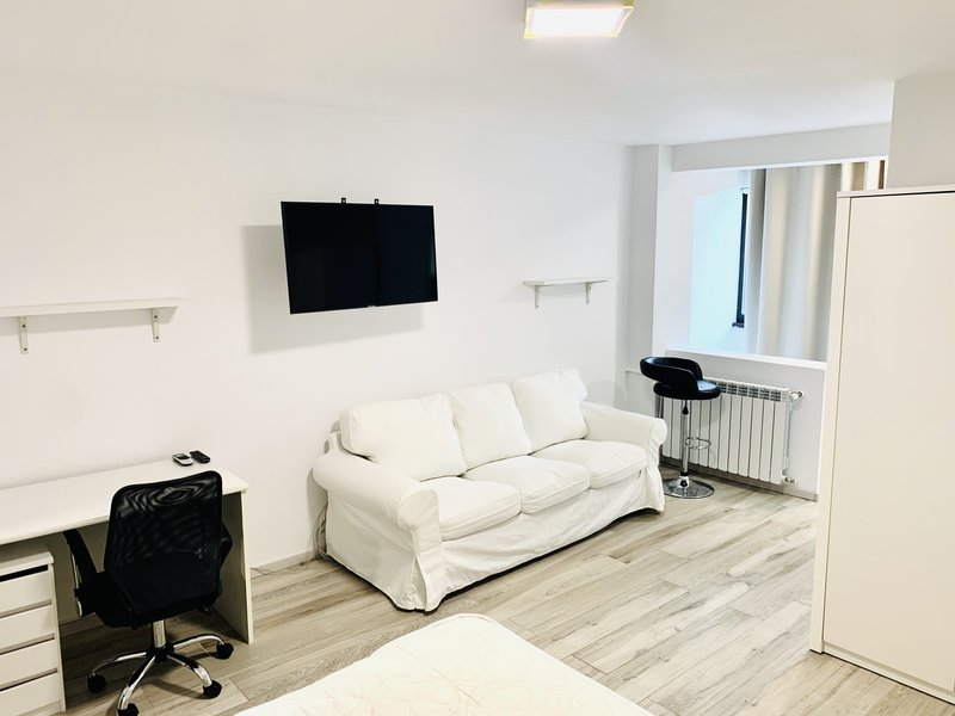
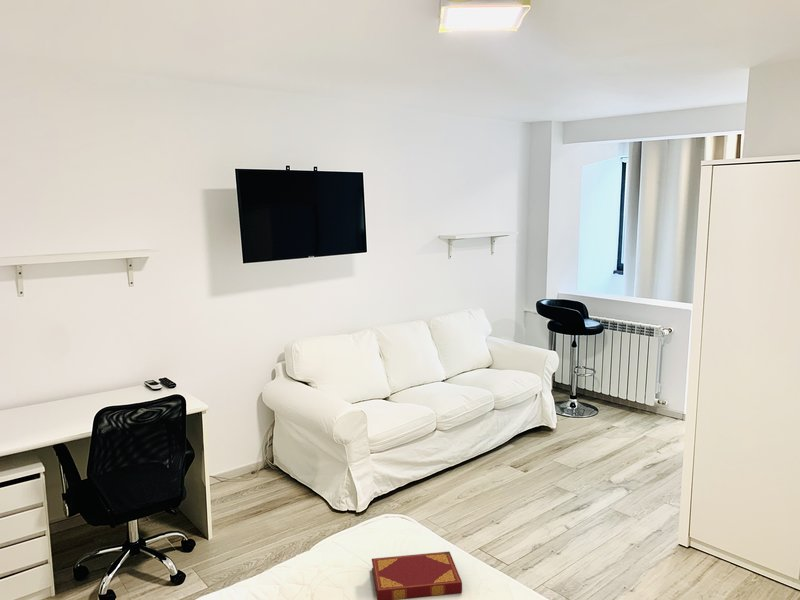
+ hardback book [371,551,463,600]
